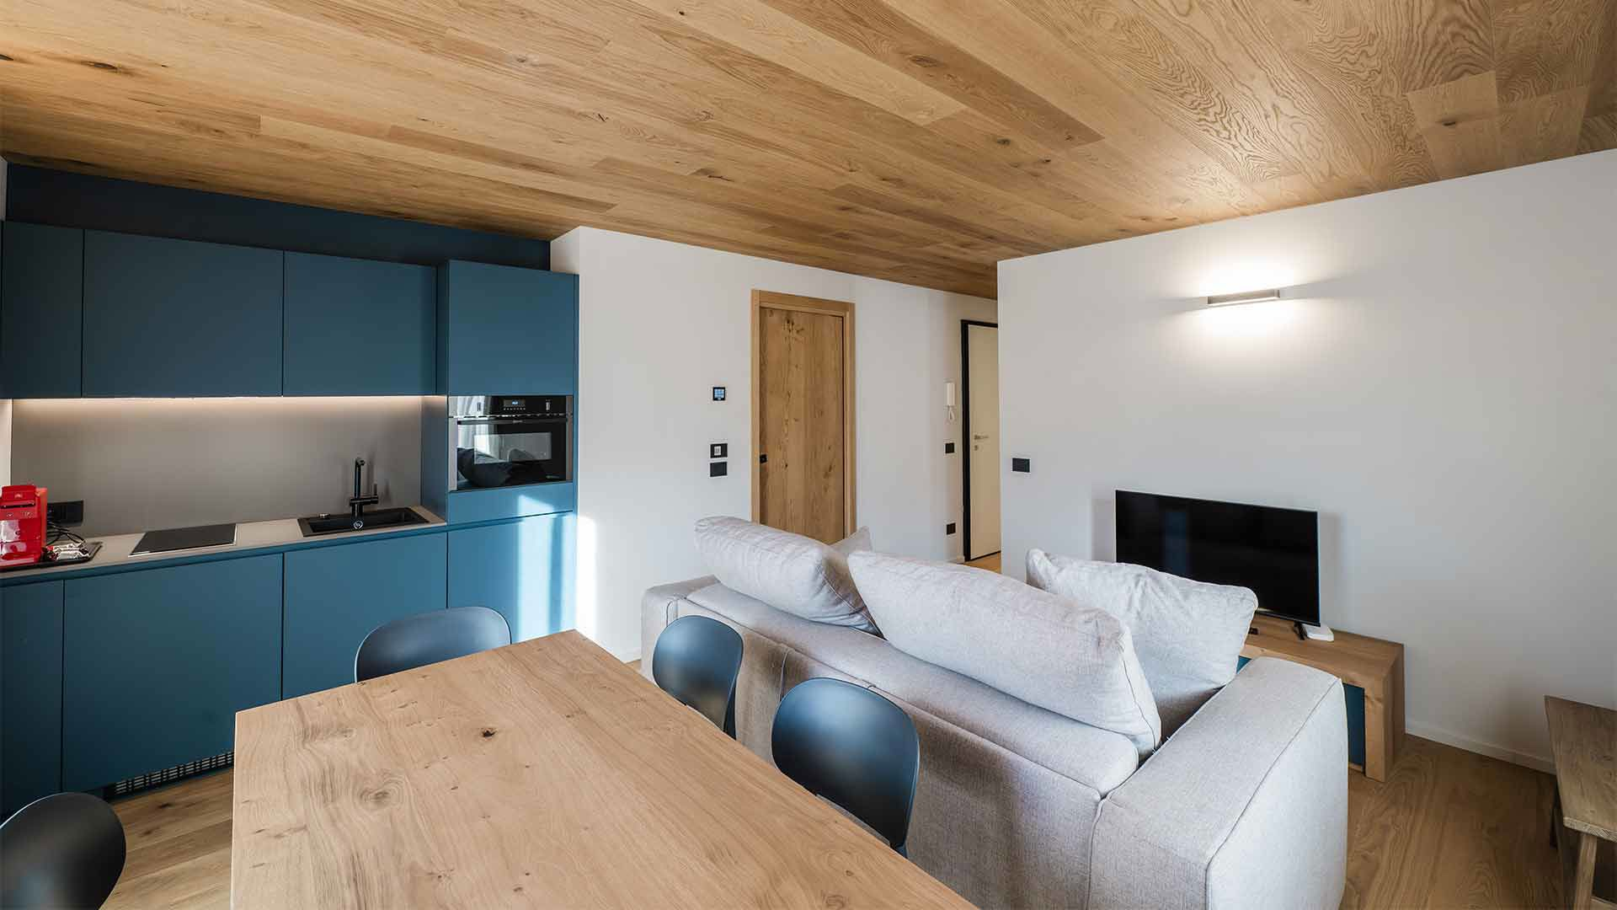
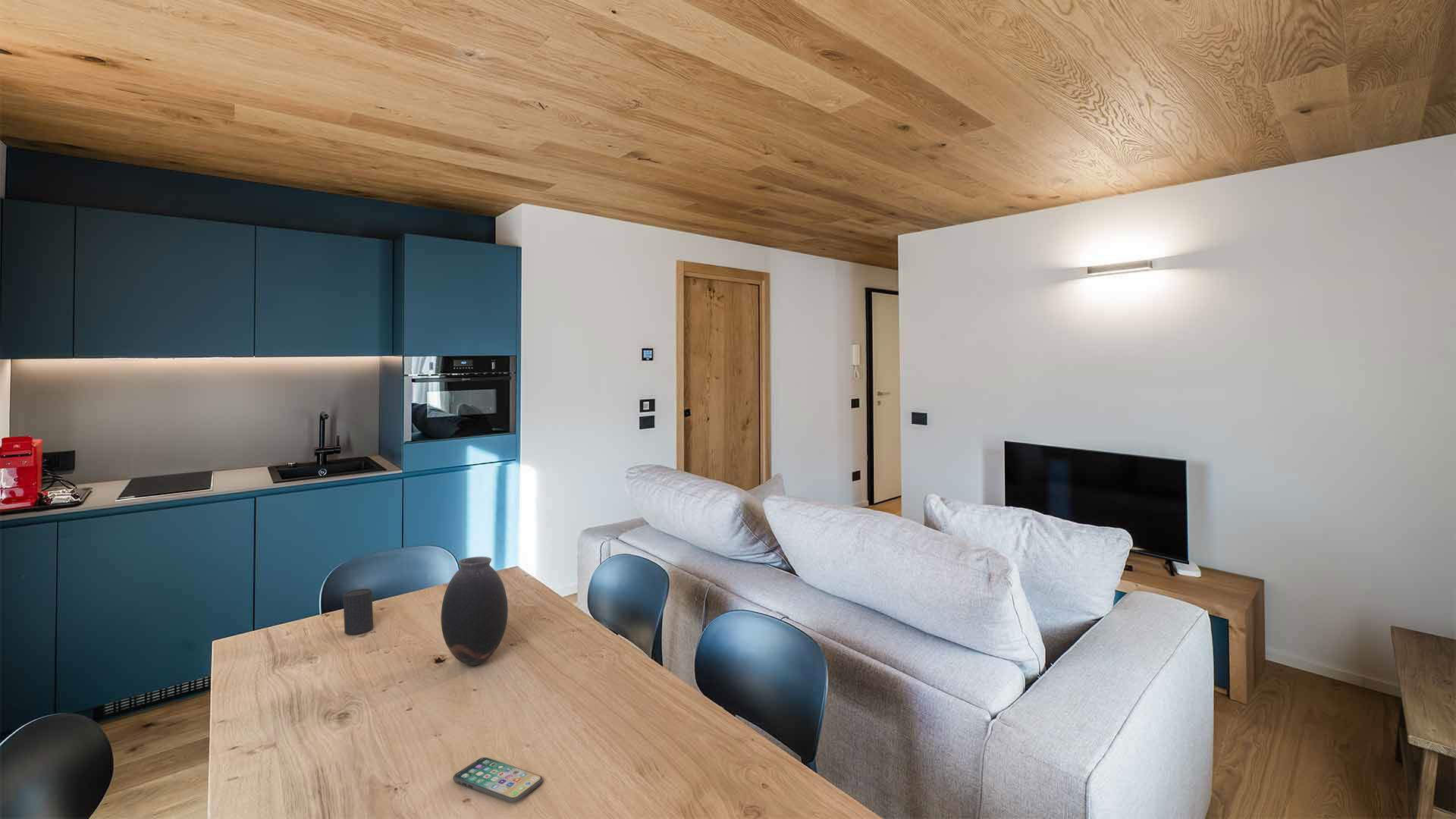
+ smartphone [452,757,544,803]
+ cup [343,588,374,635]
+ vase [441,556,509,667]
